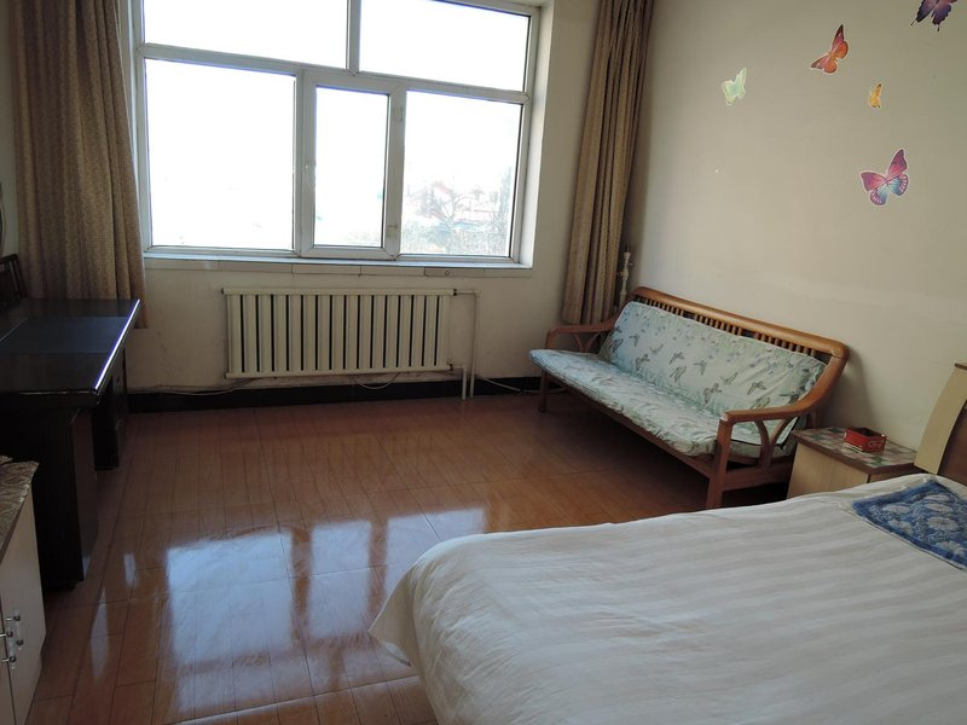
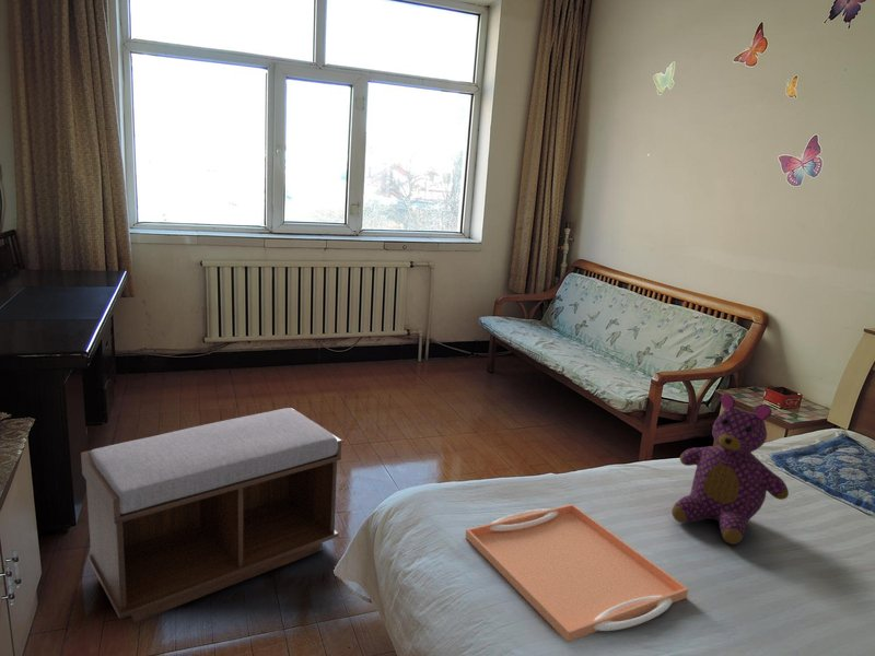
+ teddy bear [670,394,790,546]
+ bench [80,407,342,623]
+ serving tray [464,503,689,643]
